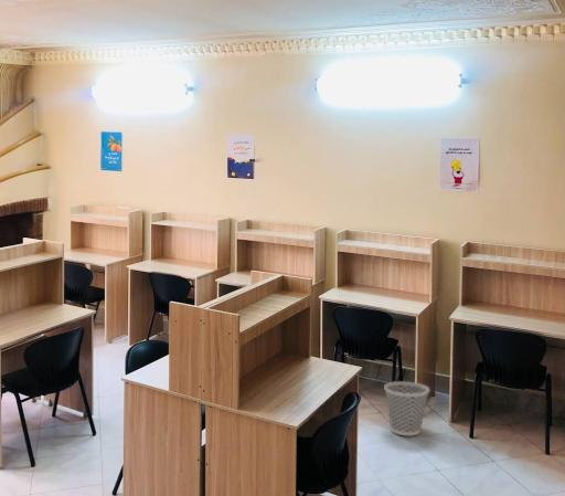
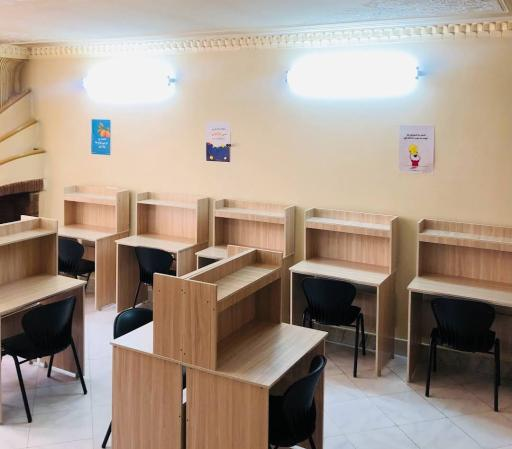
- wastebasket [383,381,430,436]
